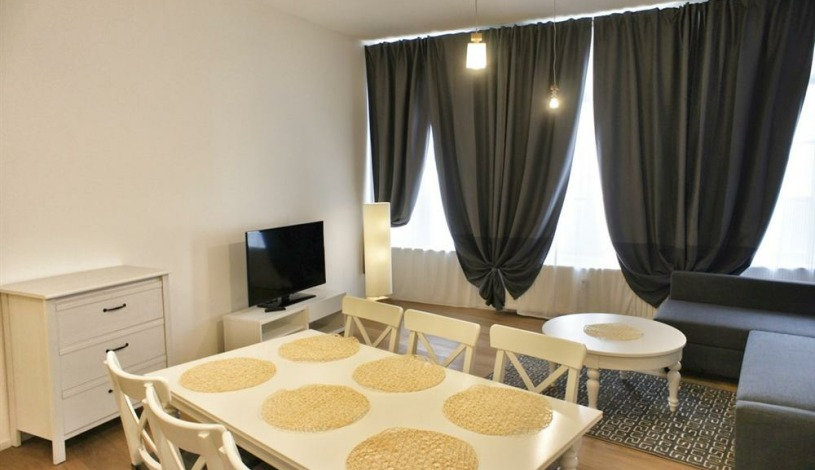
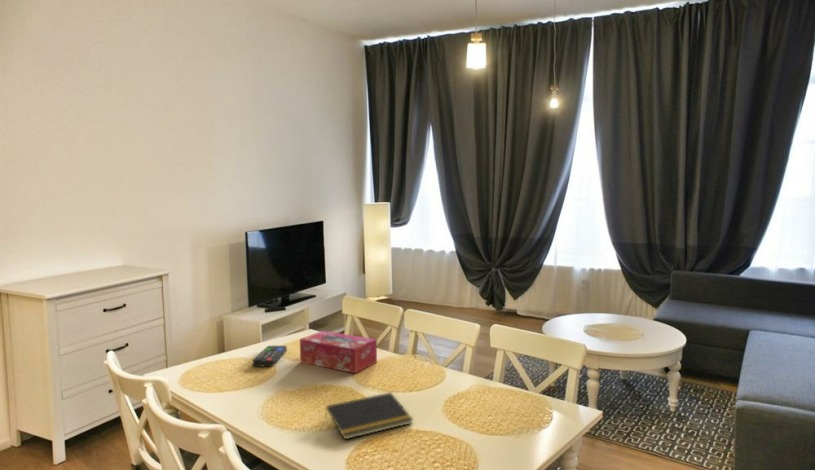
+ tissue box [299,330,378,374]
+ notepad [324,391,414,441]
+ remote control [252,345,288,367]
